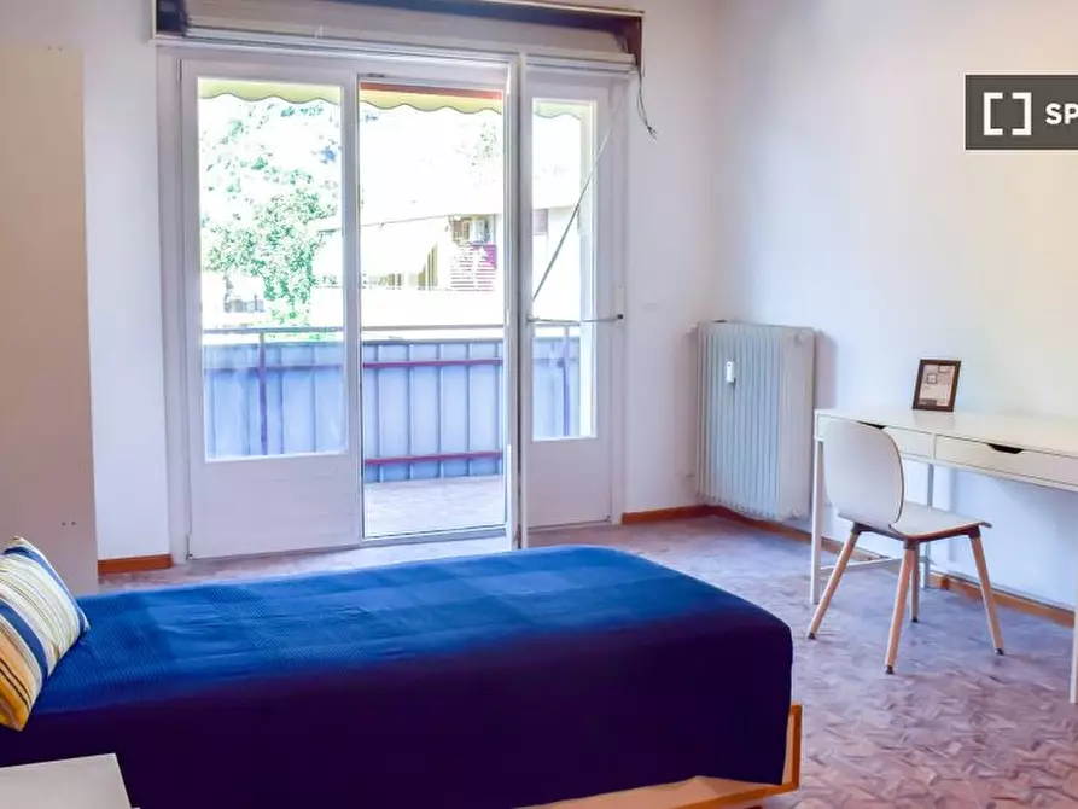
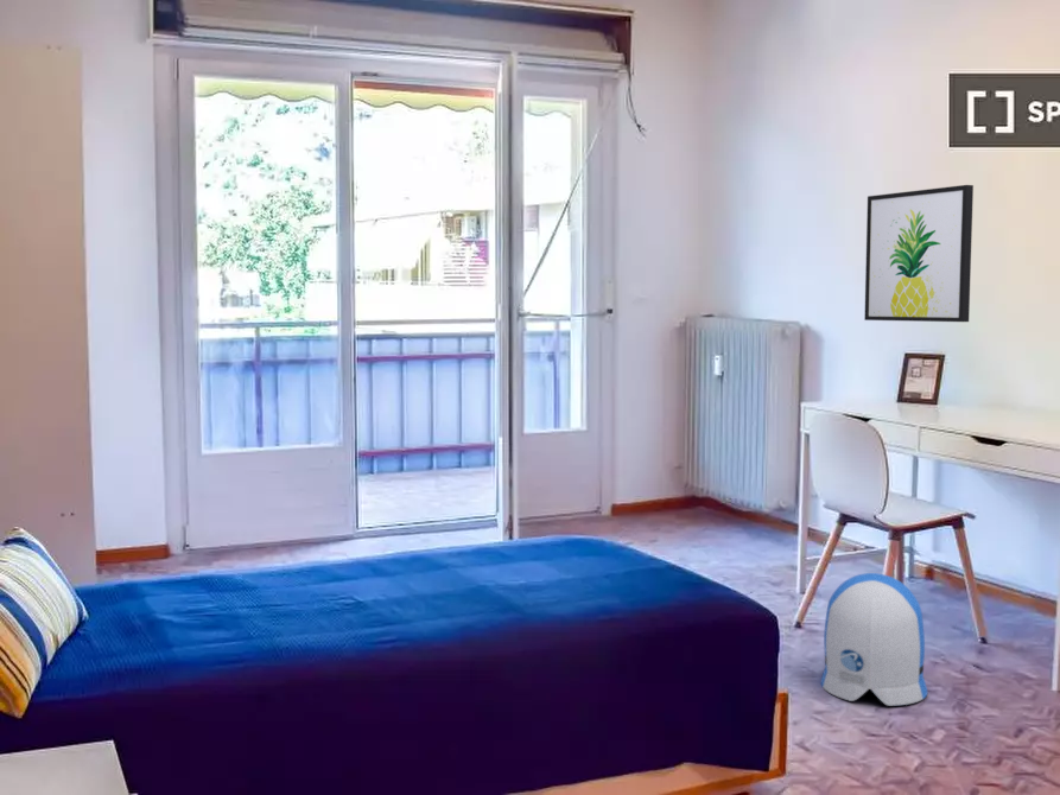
+ wall art [863,184,975,323]
+ sun visor [820,572,929,707]
